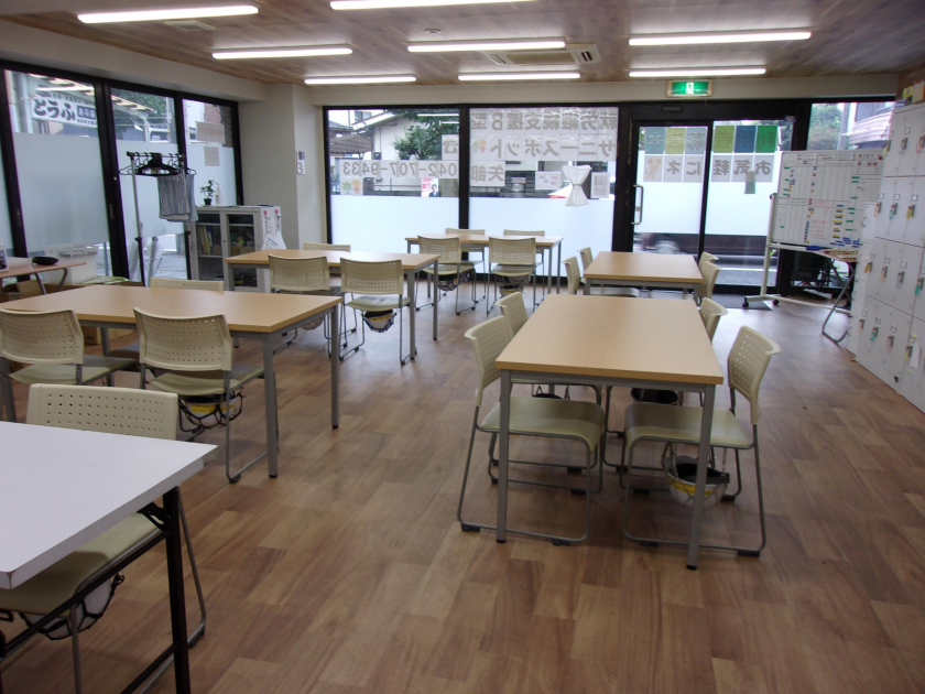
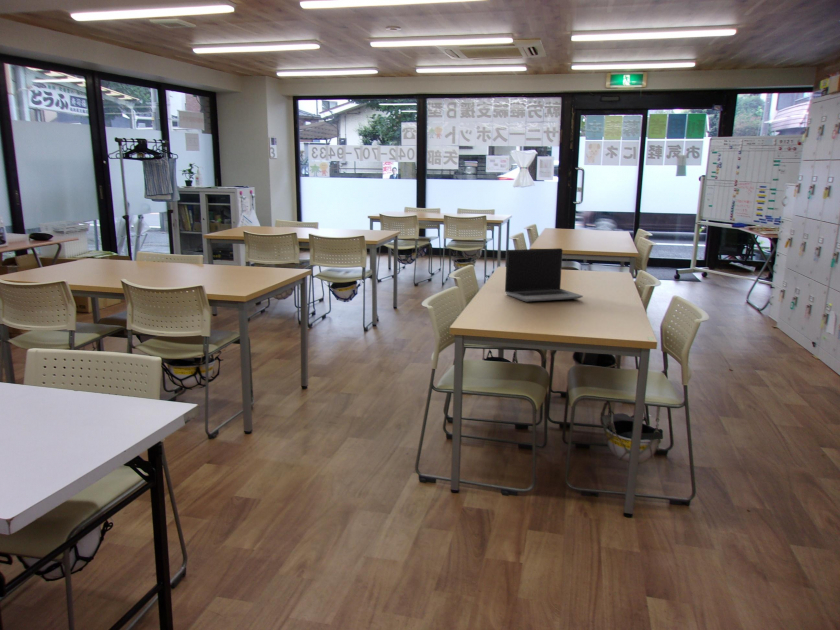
+ laptop computer [504,247,584,303]
